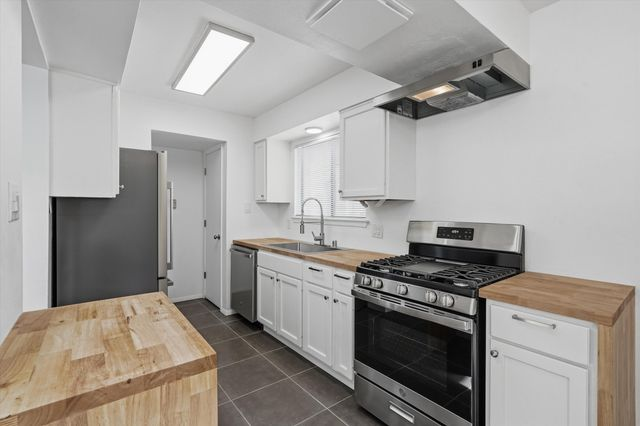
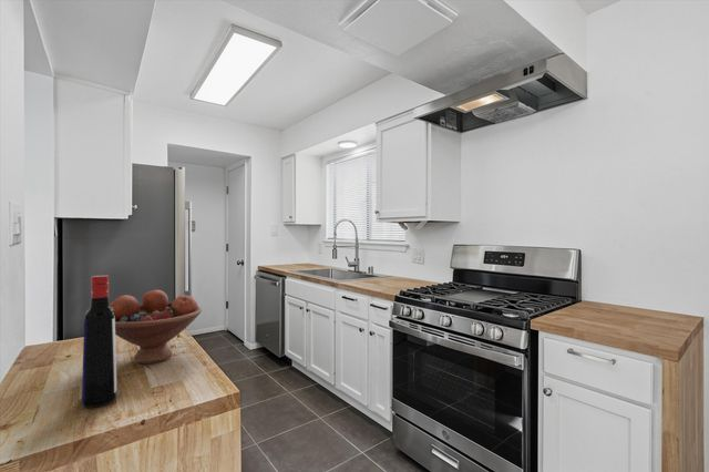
+ fruit bowl [110,289,203,365]
+ liquor bottle [81,274,117,409]
